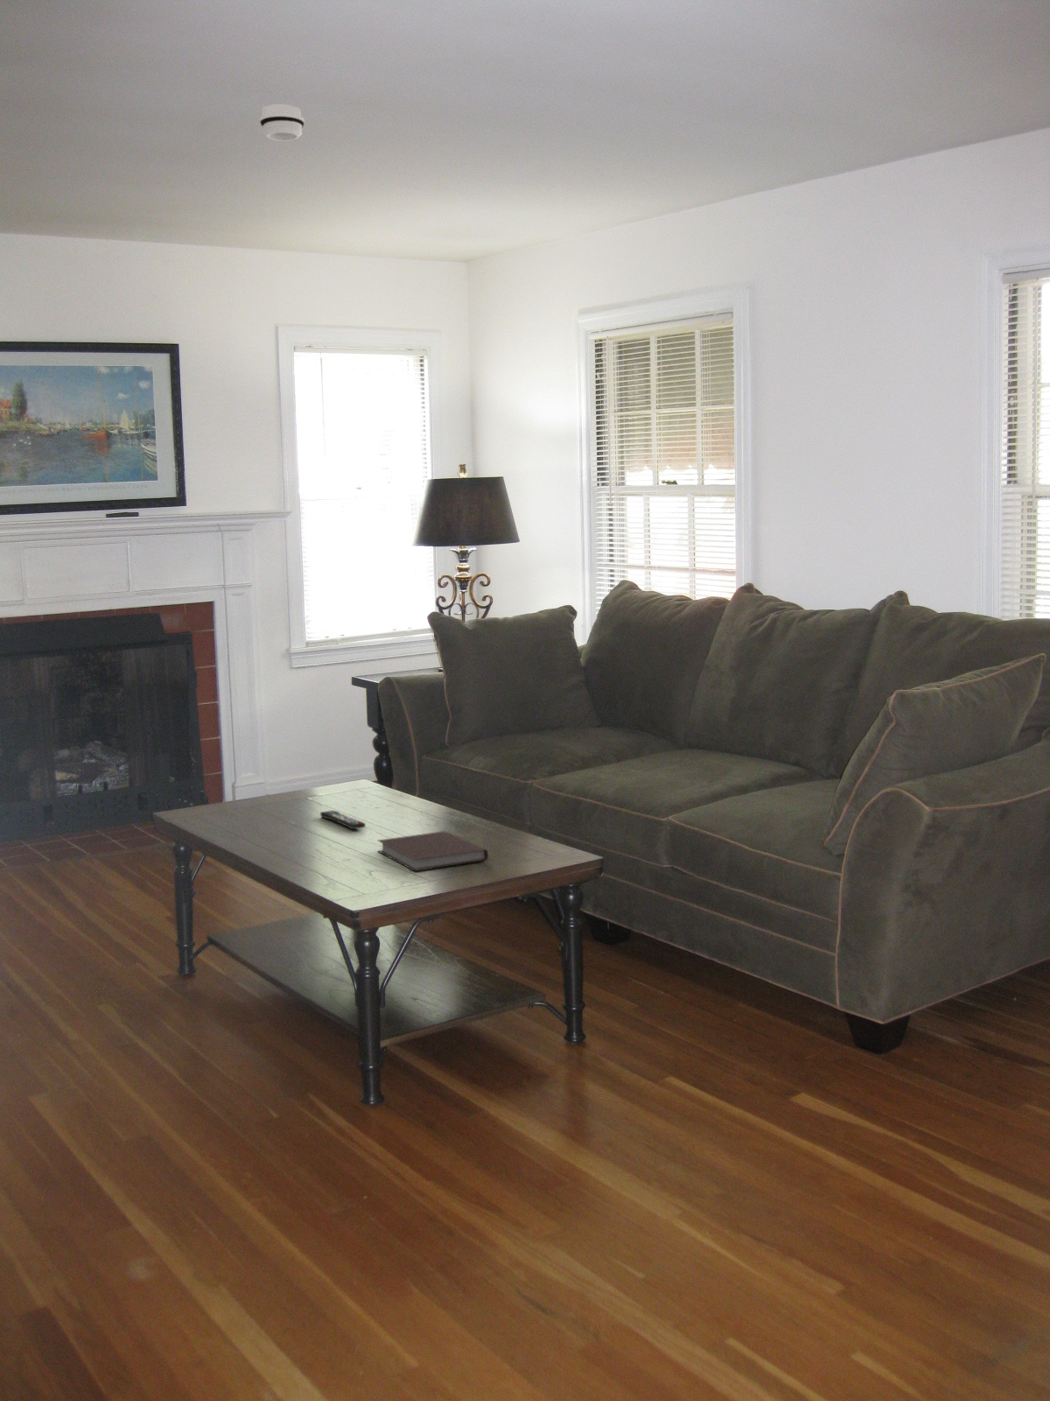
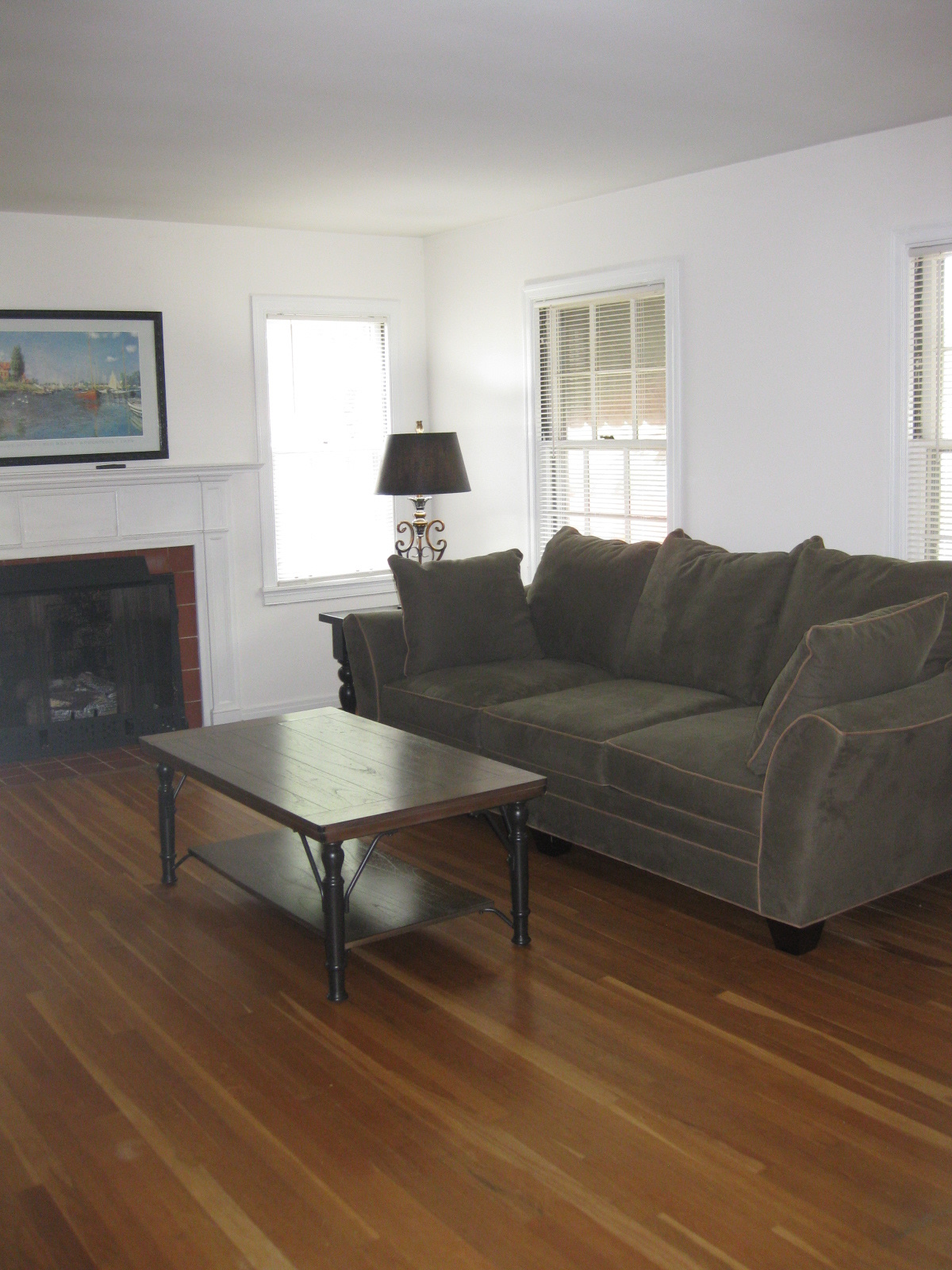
- smoke detector [259,104,306,142]
- notebook [377,830,489,873]
- remote control [320,810,366,830]
